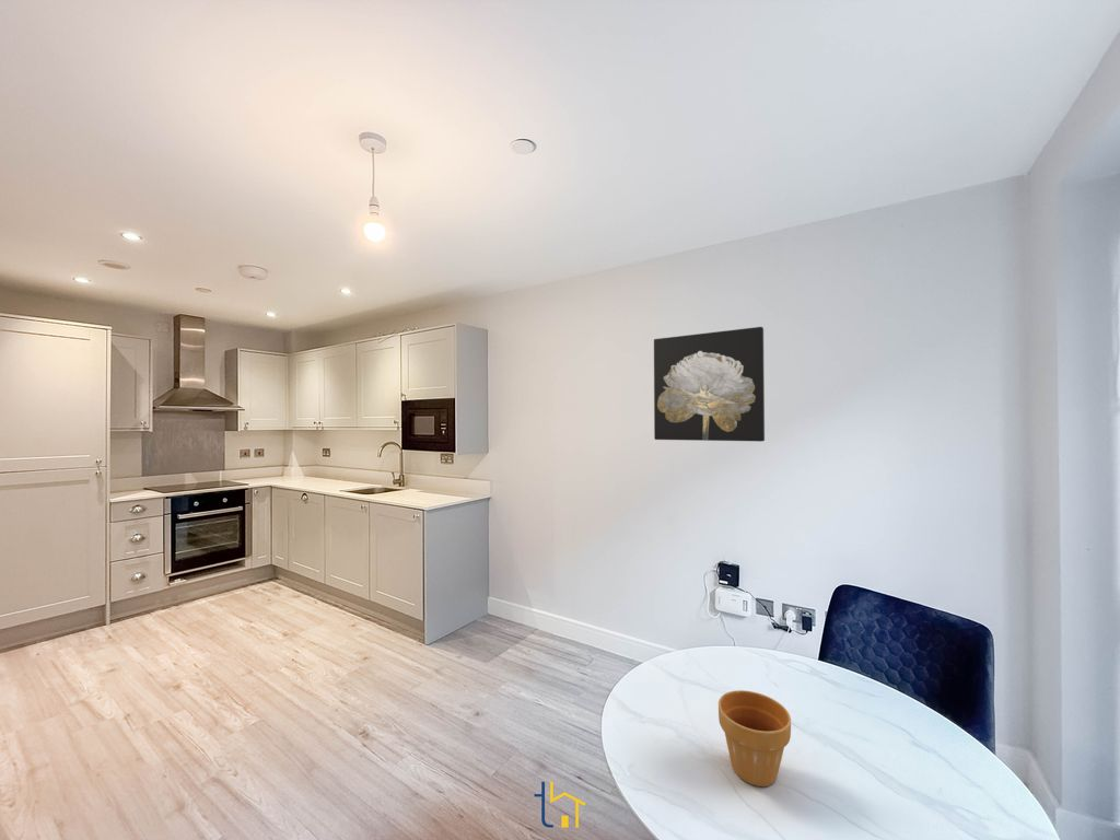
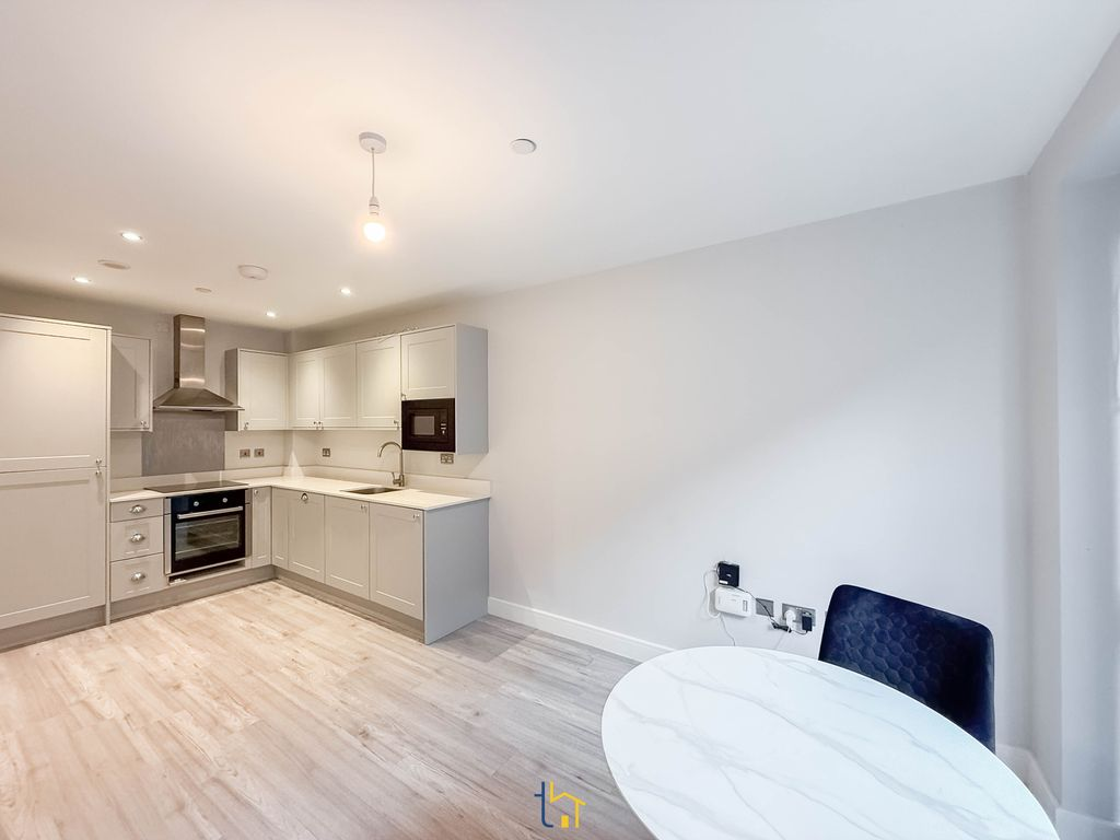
- wall art [653,326,766,443]
- flower pot [718,689,792,788]
